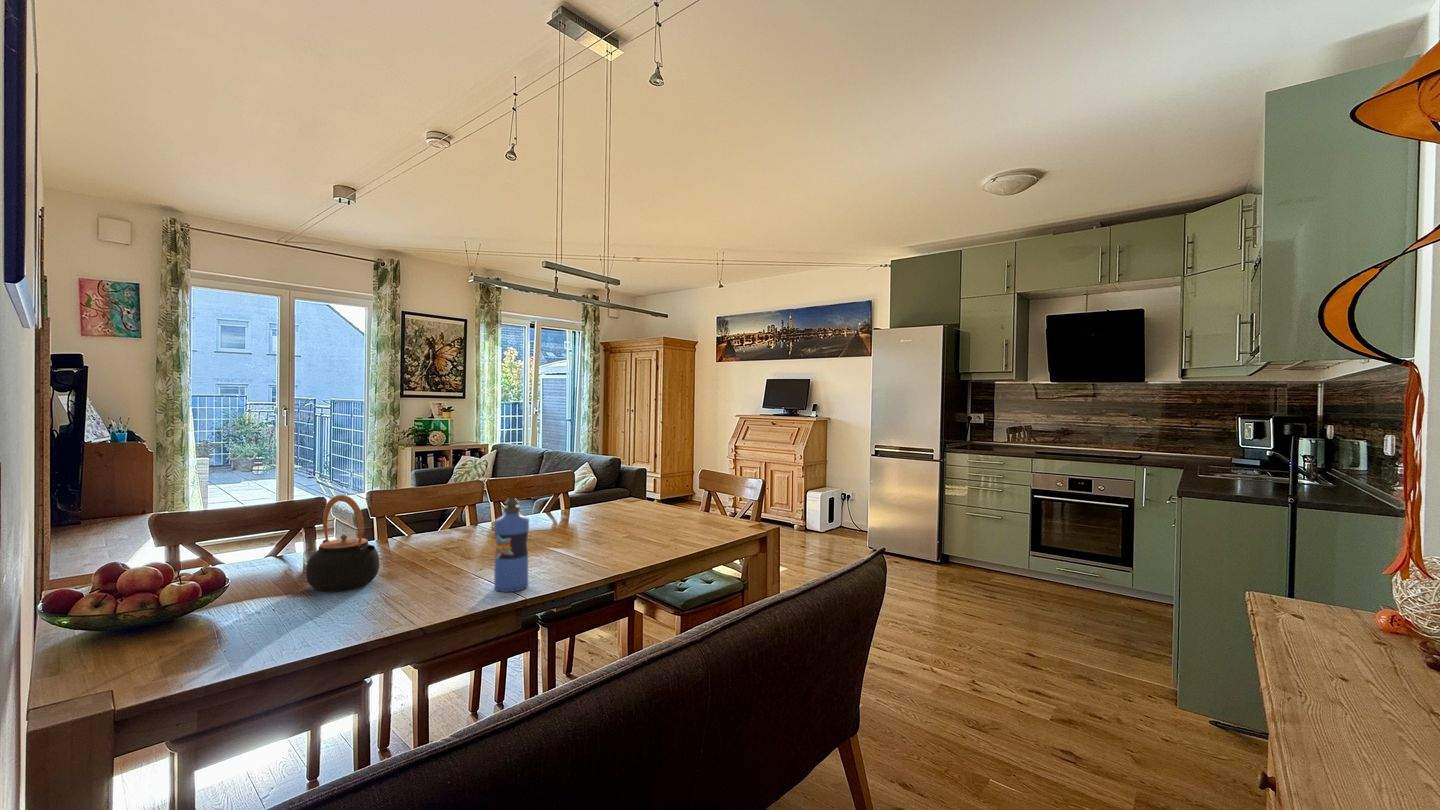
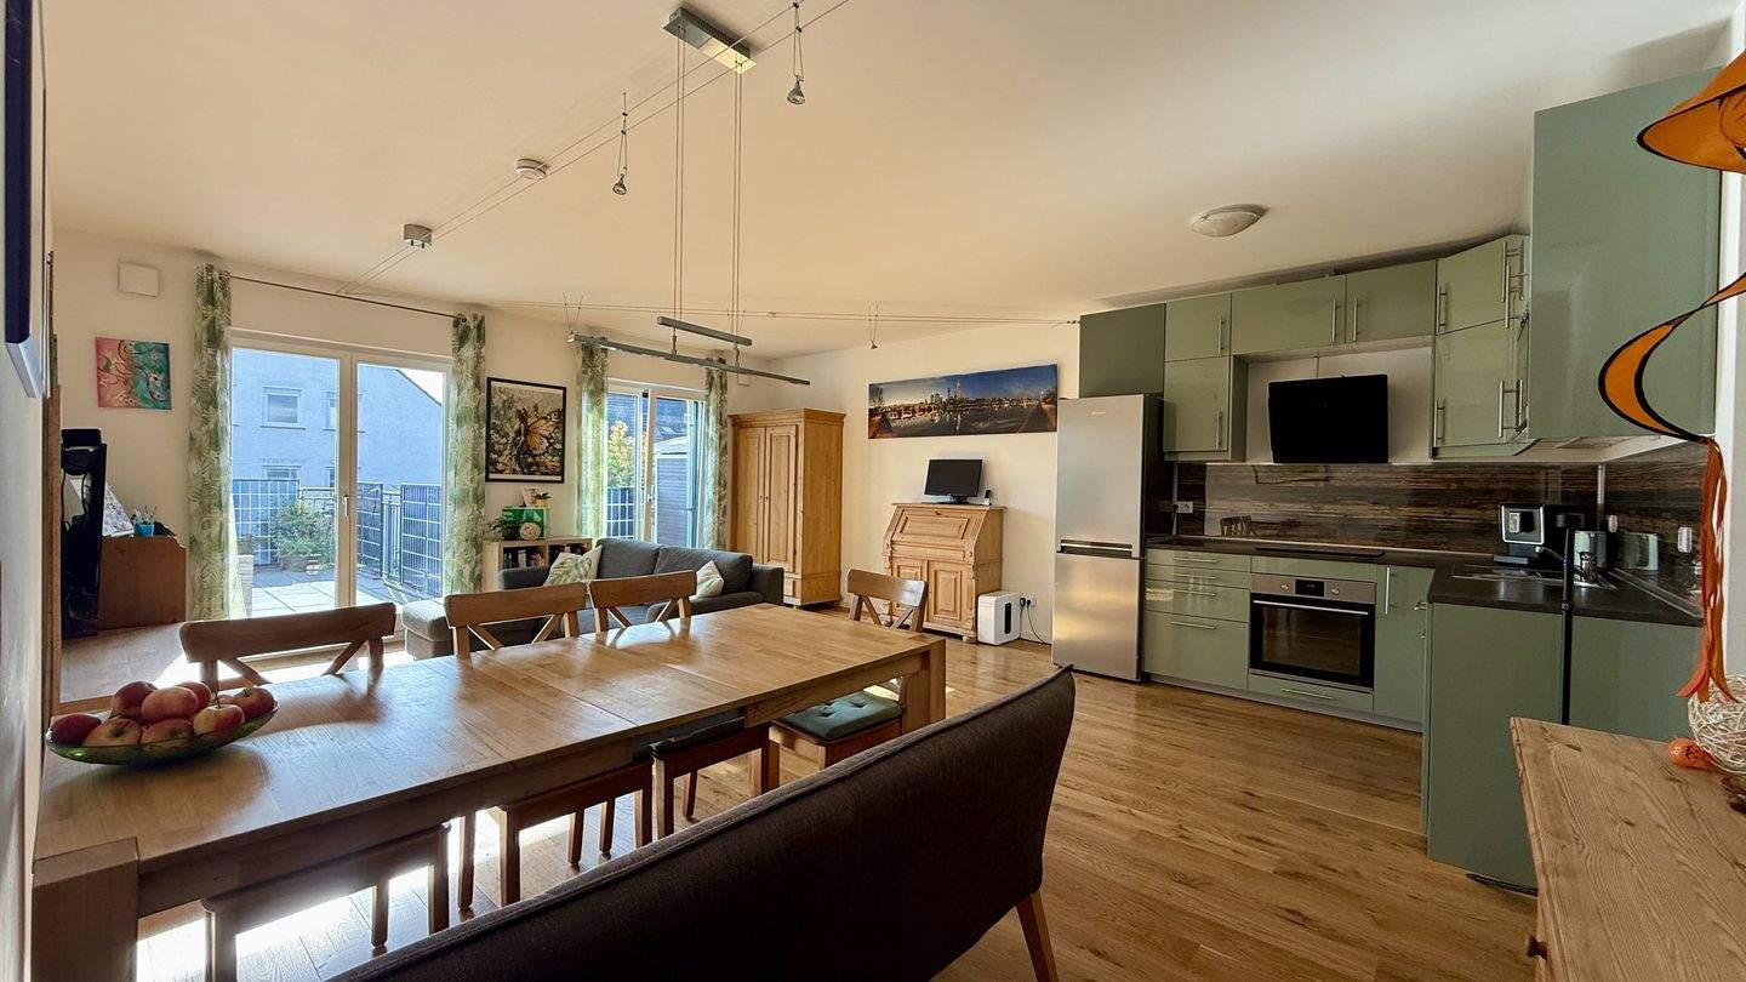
- water bottle [493,497,530,593]
- teapot [305,494,381,593]
